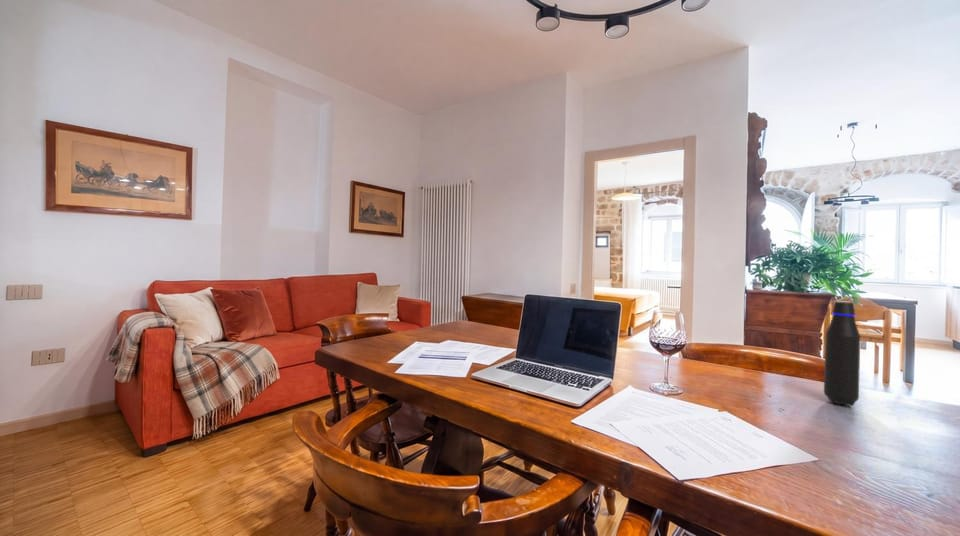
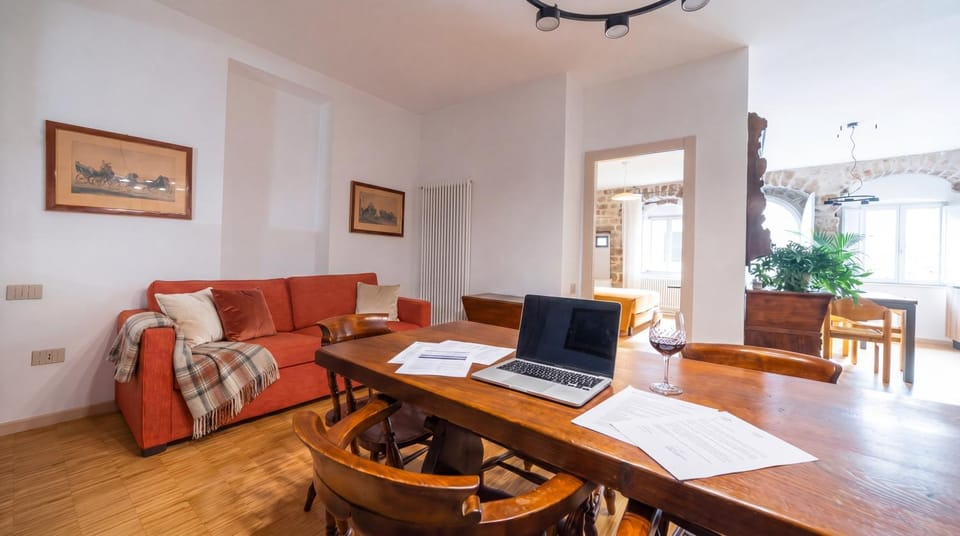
- water bottle [823,300,861,407]
